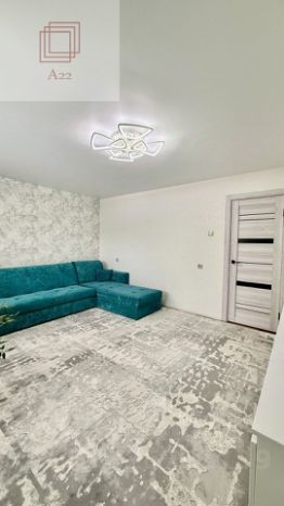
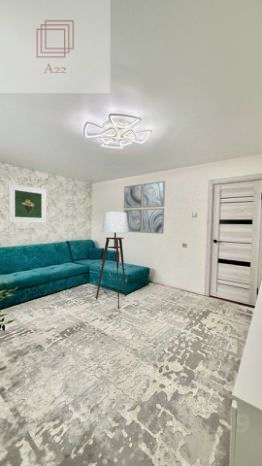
+ wall art [123,180,166,235]
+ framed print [7,183,48,224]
+ floor lamp [95,211,130,310]
